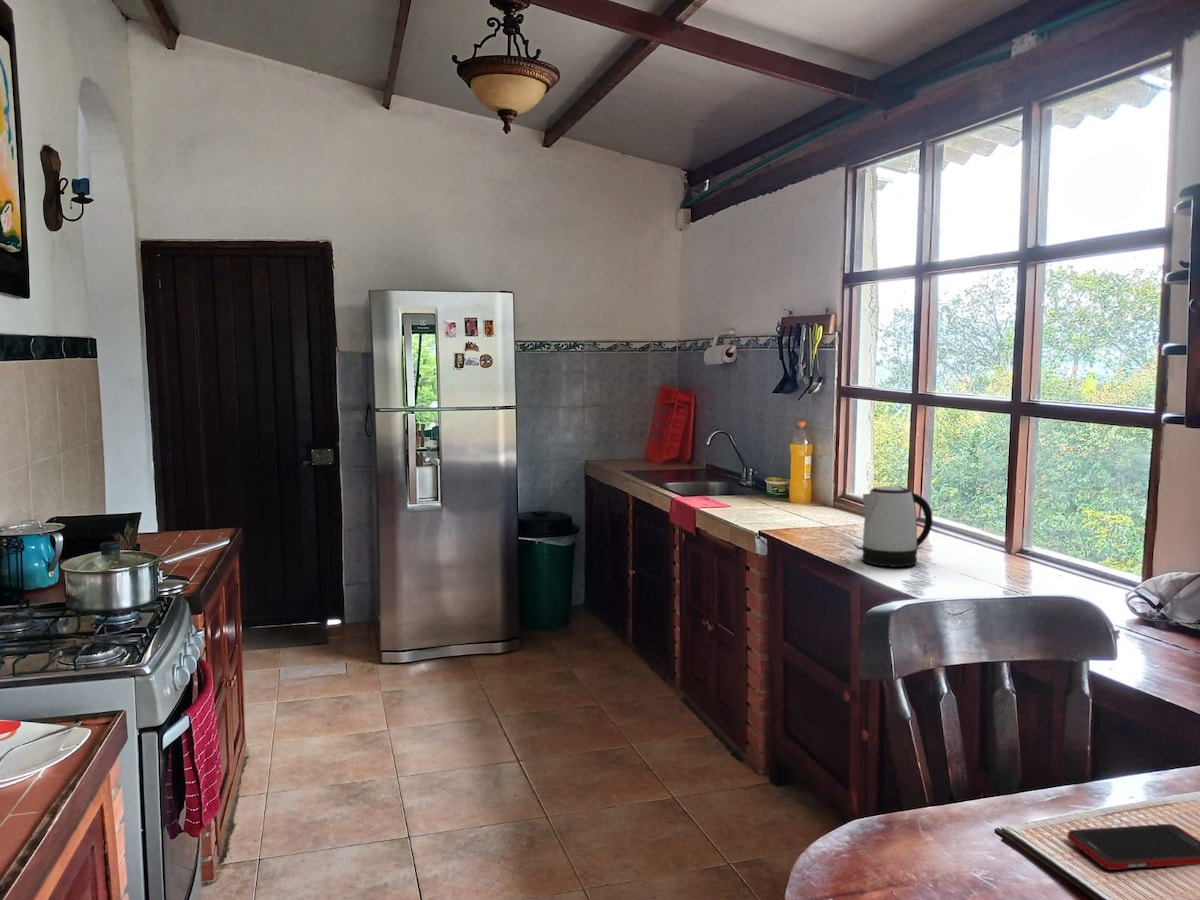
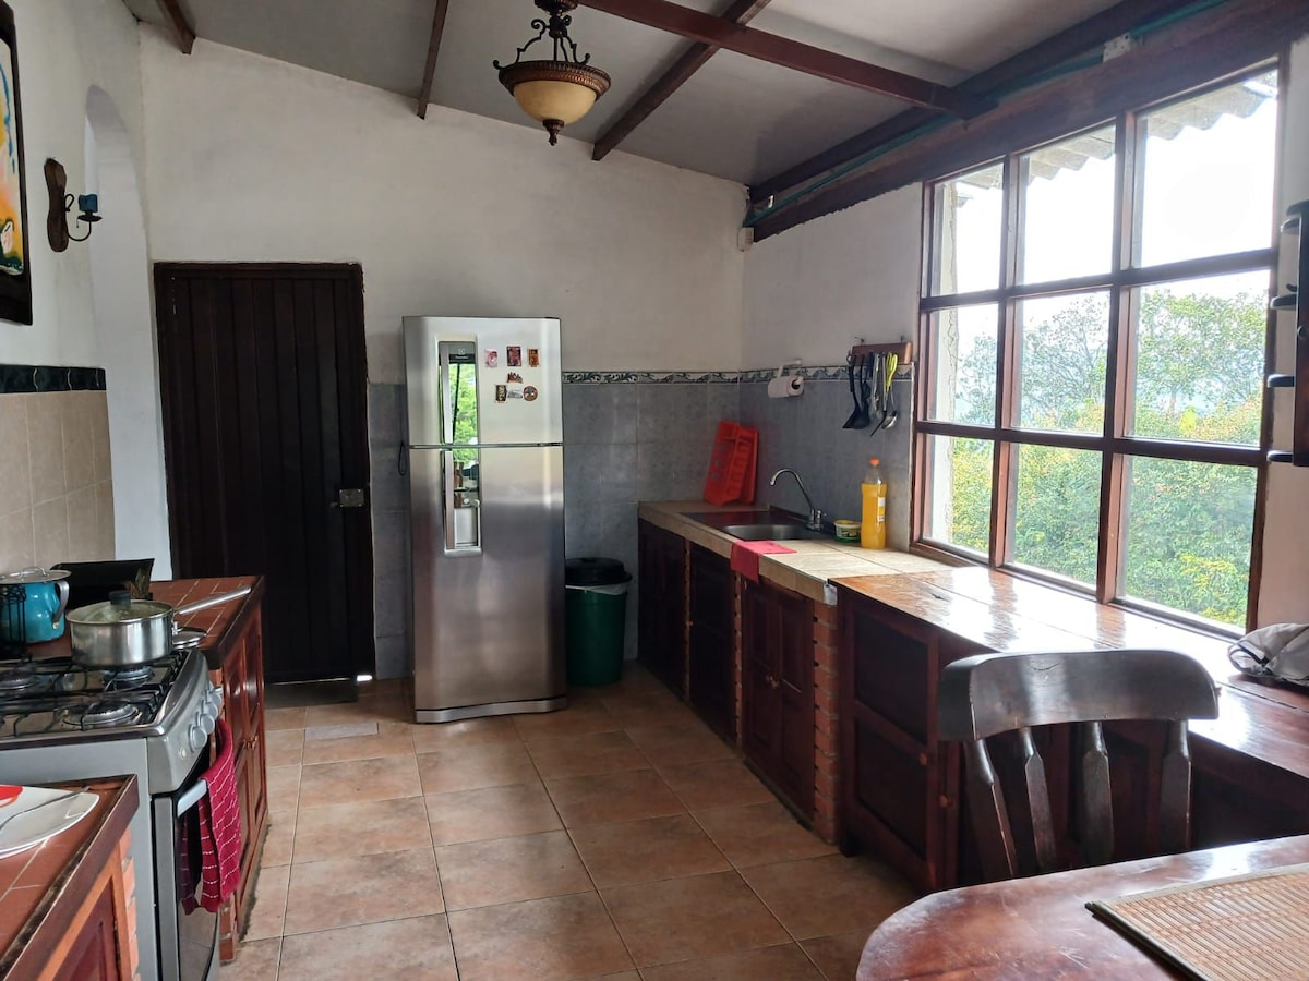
- cell phone [1067,823,1200,871]
- kettle [861,485,933,568]
